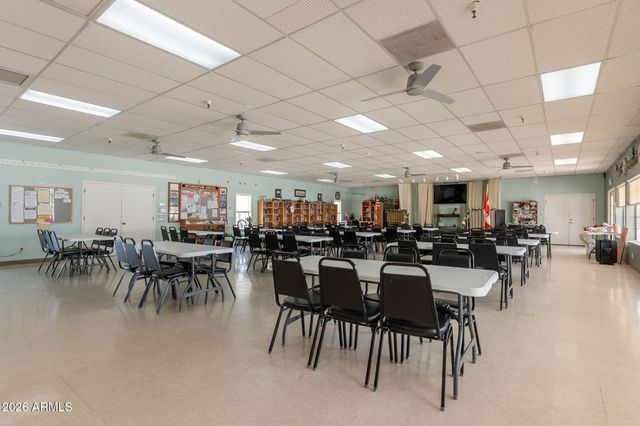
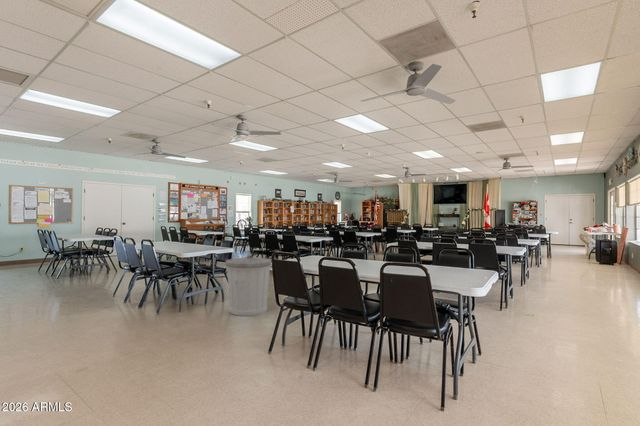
+ trash can [224,254,273,317]
